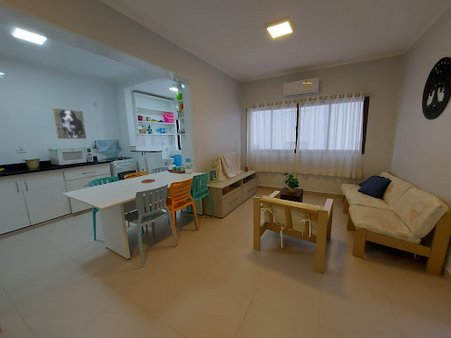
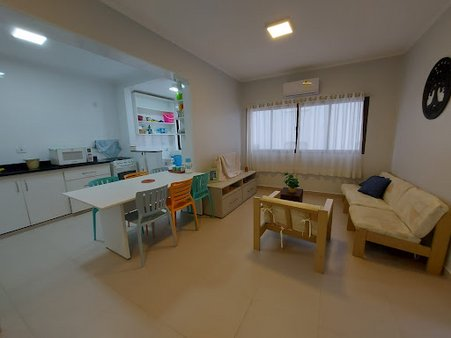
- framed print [51,107,87,140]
